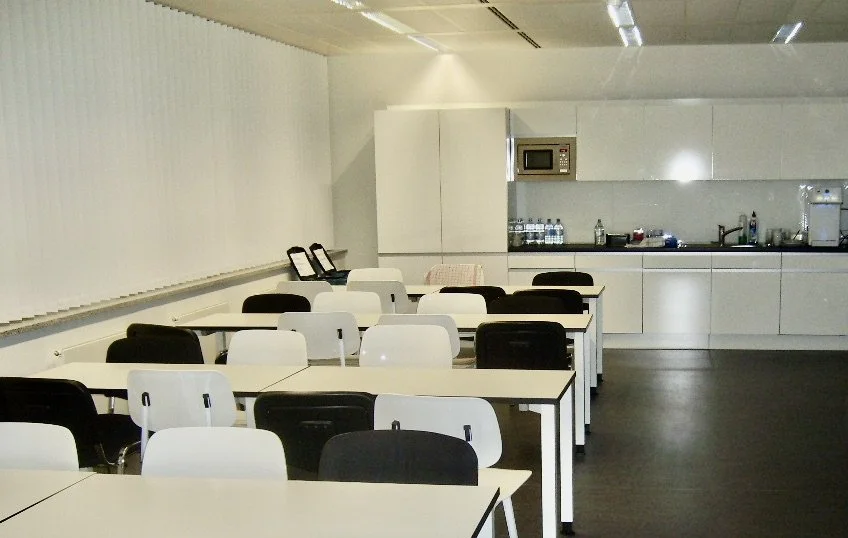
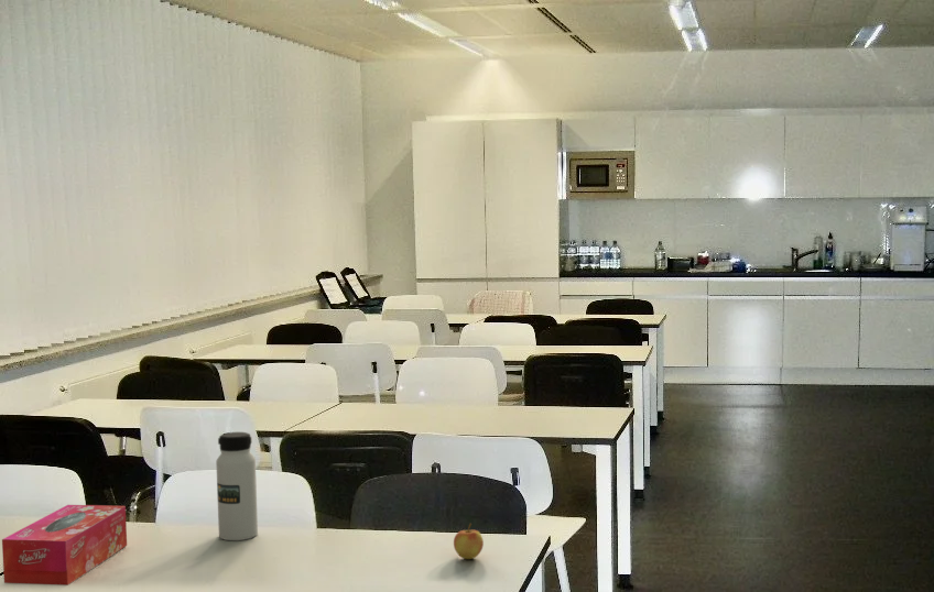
+ tissue box [1,504,128,586]
+ apple [453,523,485,560]
+ water bottle [215,431,259,541]
